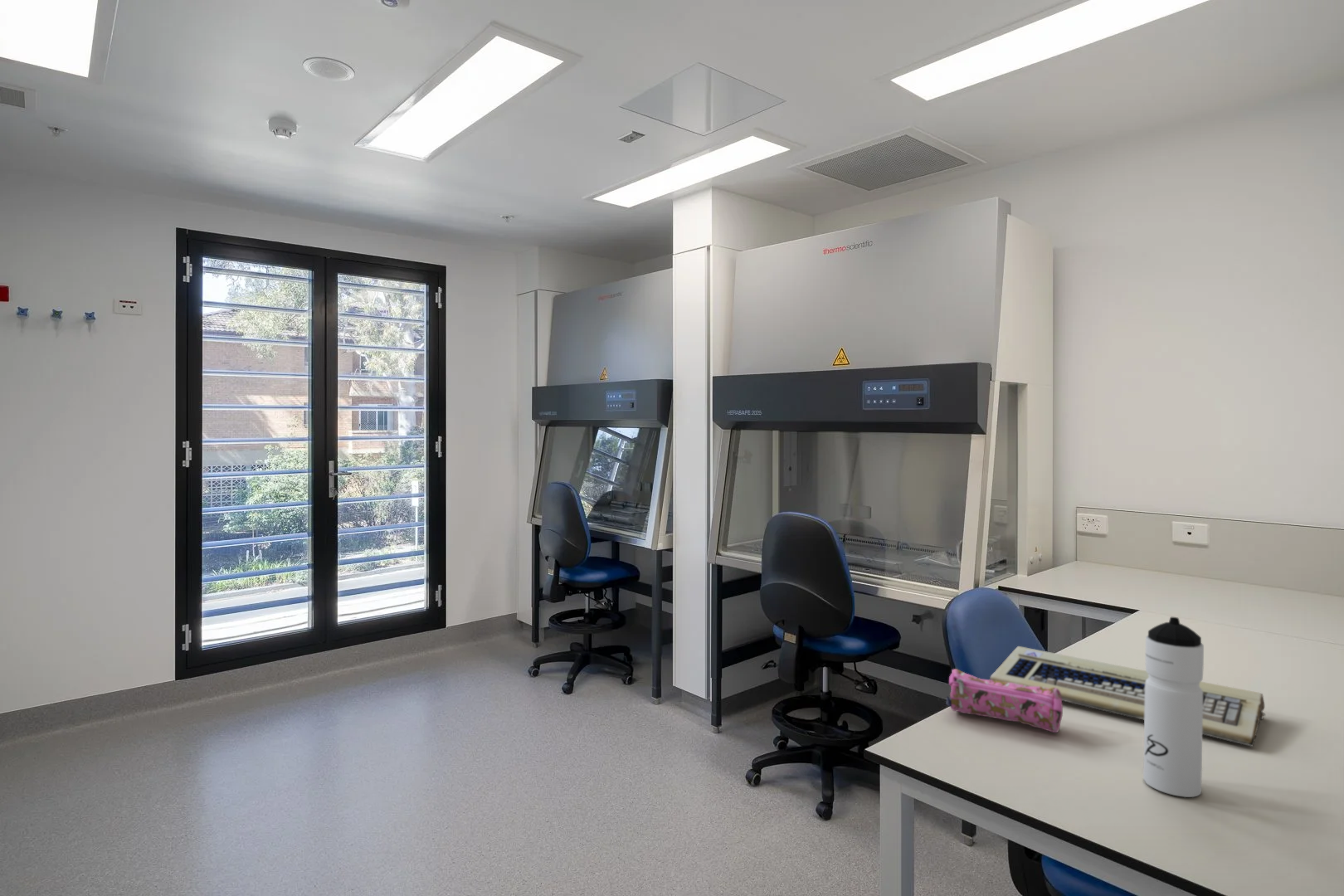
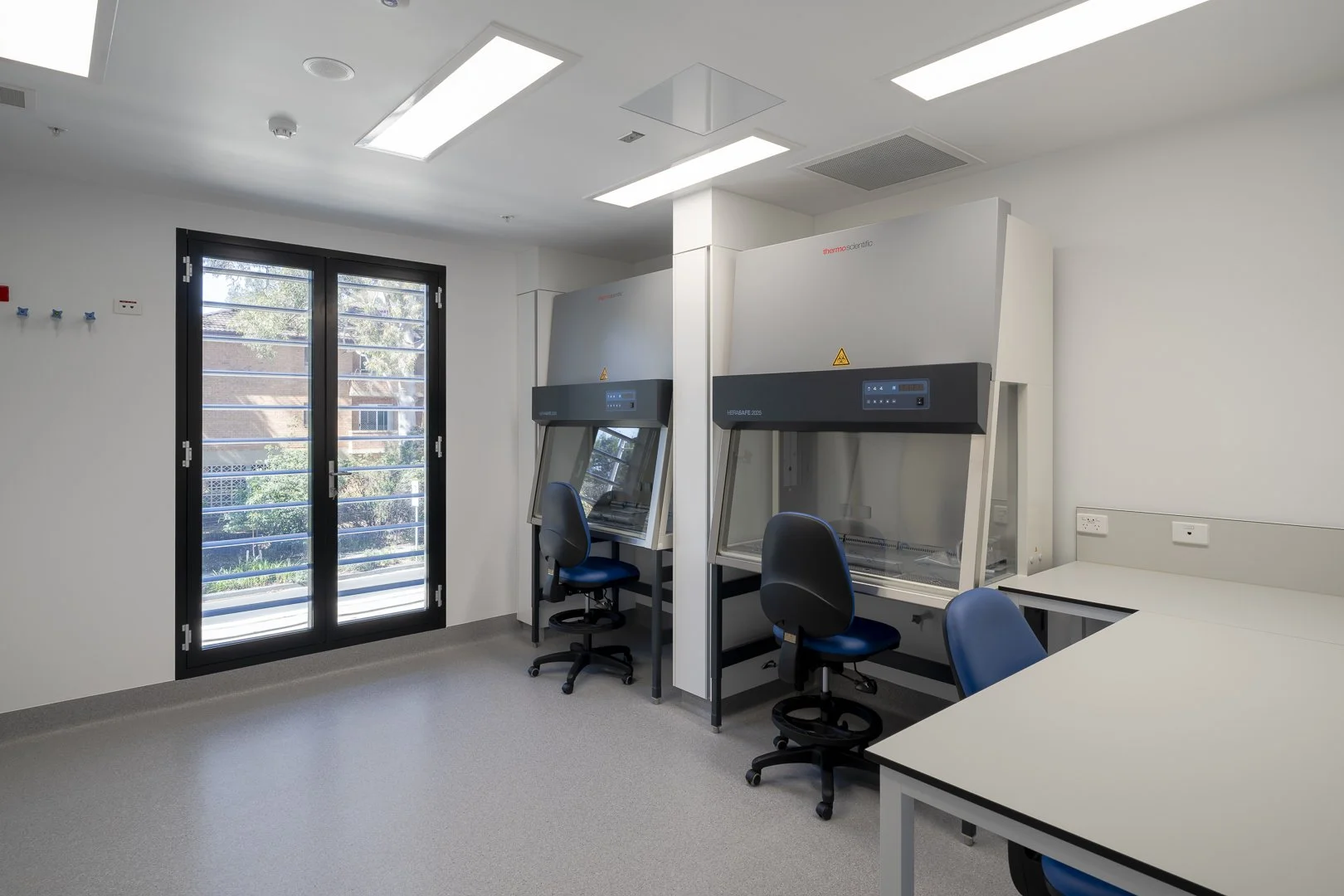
- pencil case [946,668,1064,733]
- computer keyboard [989,645,1266,747]
- water bottle [1142,616,1205,798]
